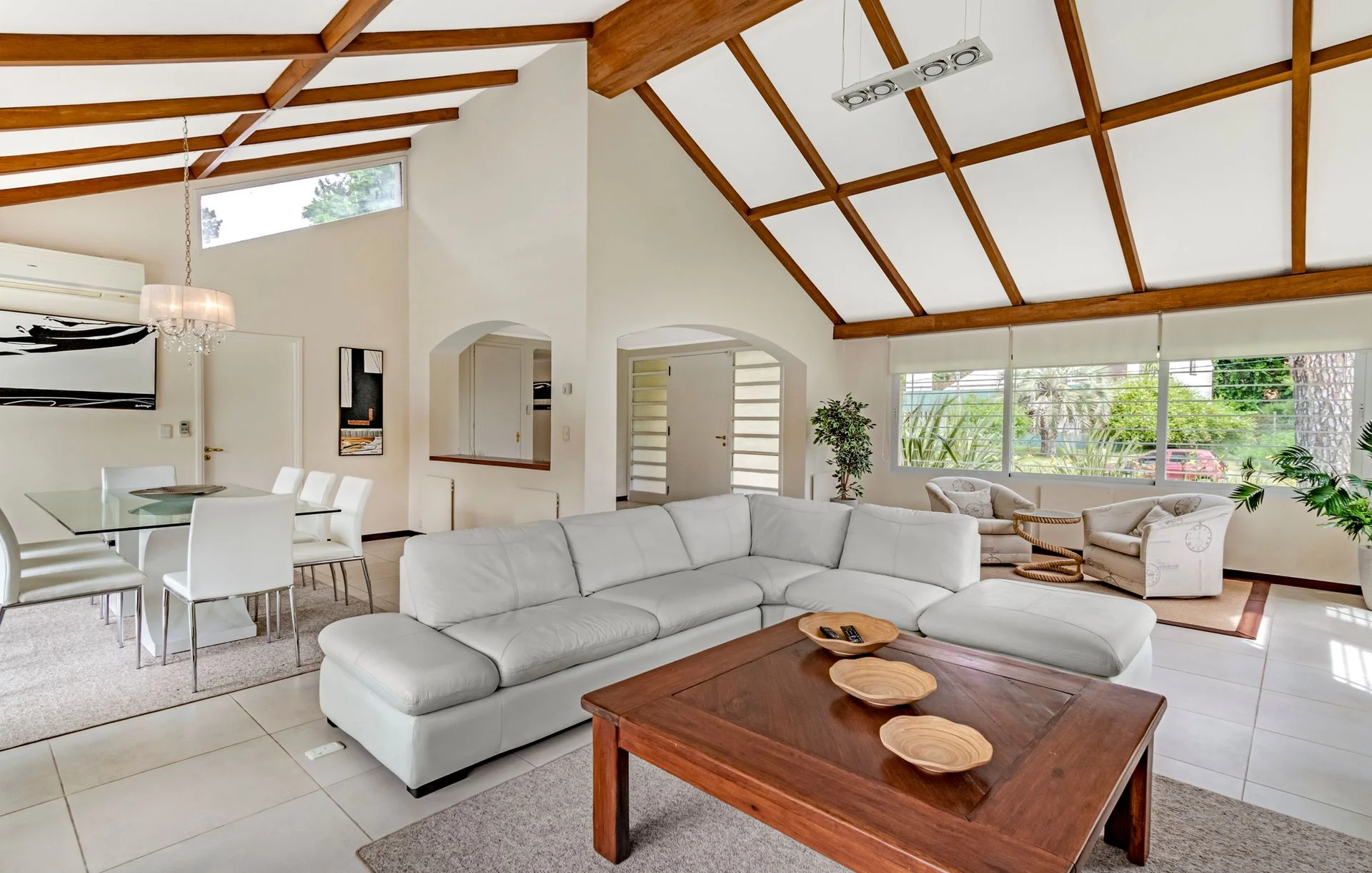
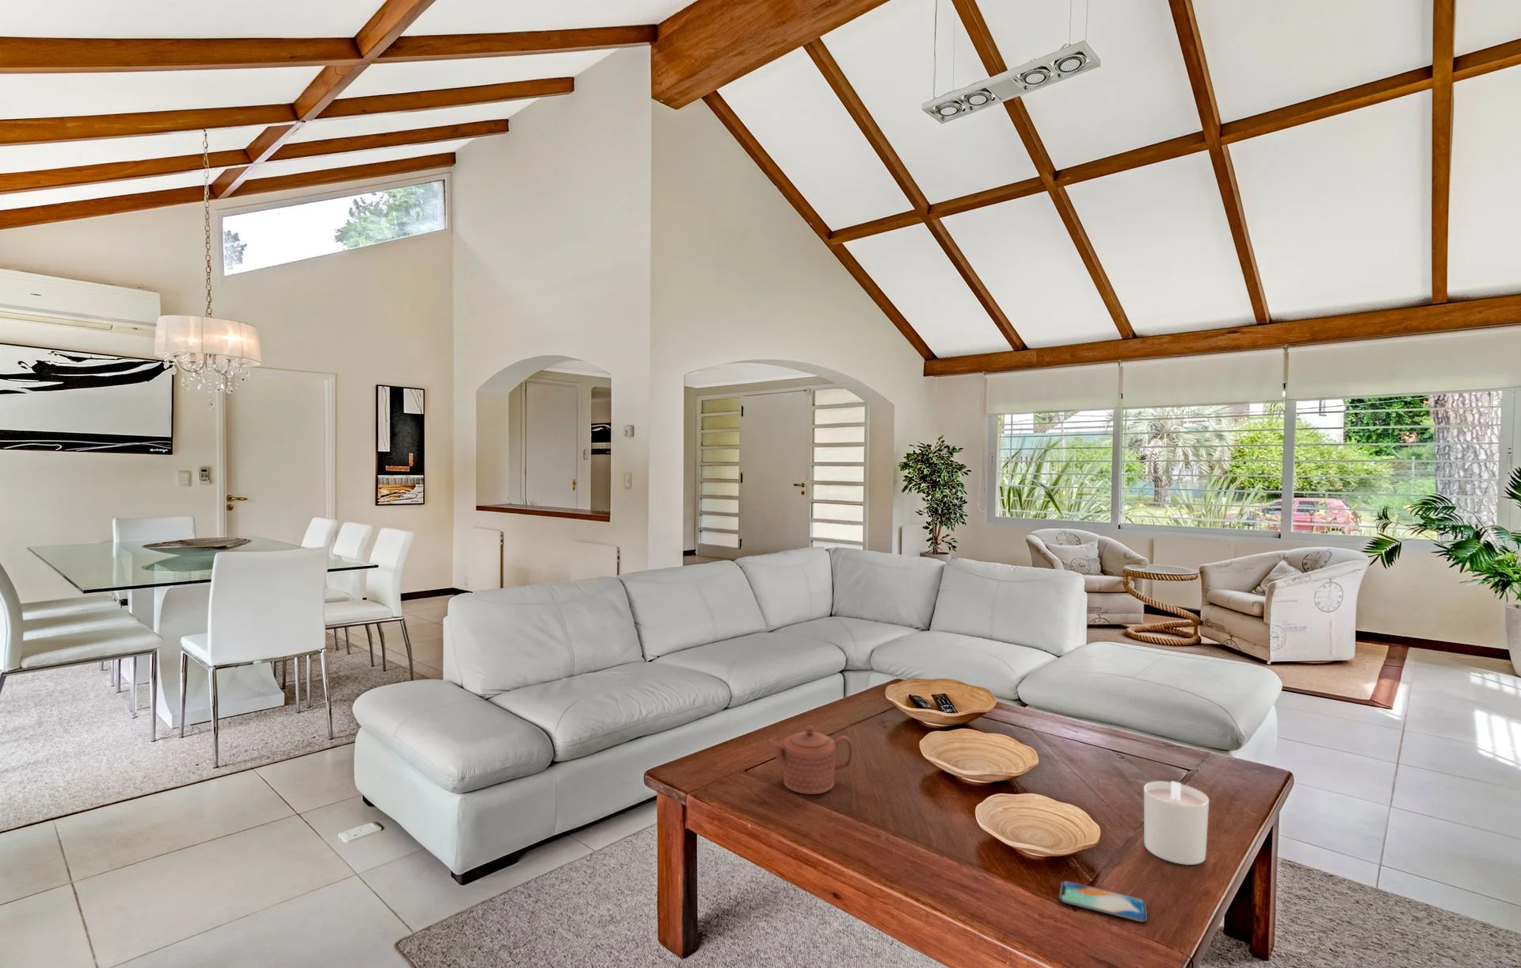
+ smartphone [1059,880,1147,923]
+ teapot [764,724,854,795]
+ candle [1143,781,1209,866]
